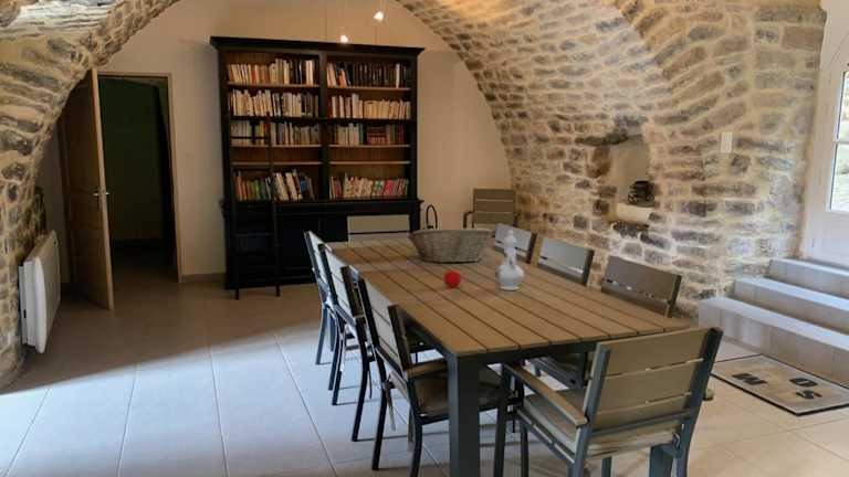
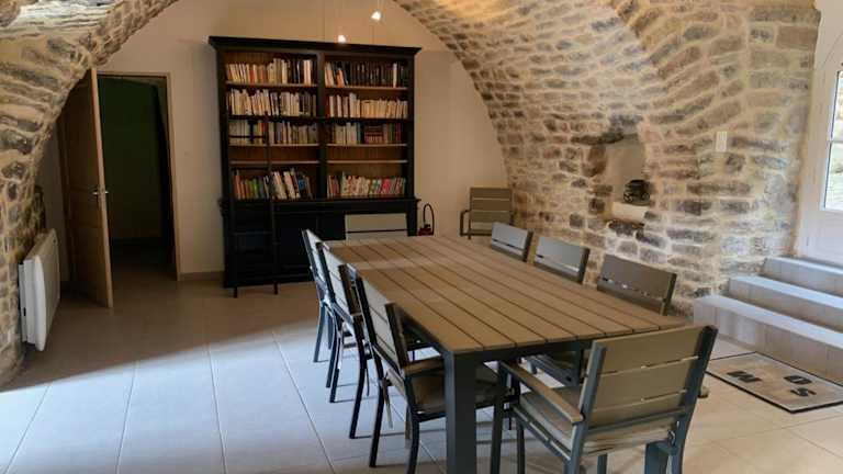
- apple [442,267,462,288]
- fruit basket [407,226,494,264]
- chinaware [494,229,525,292]
